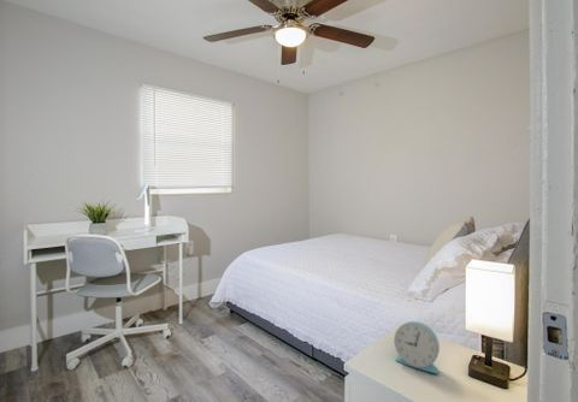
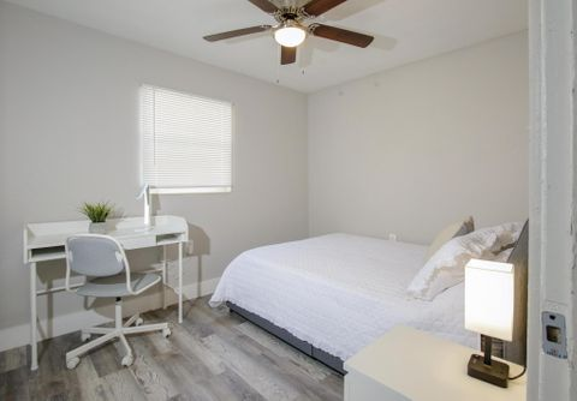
- alarm clock [393,320,441,374]
